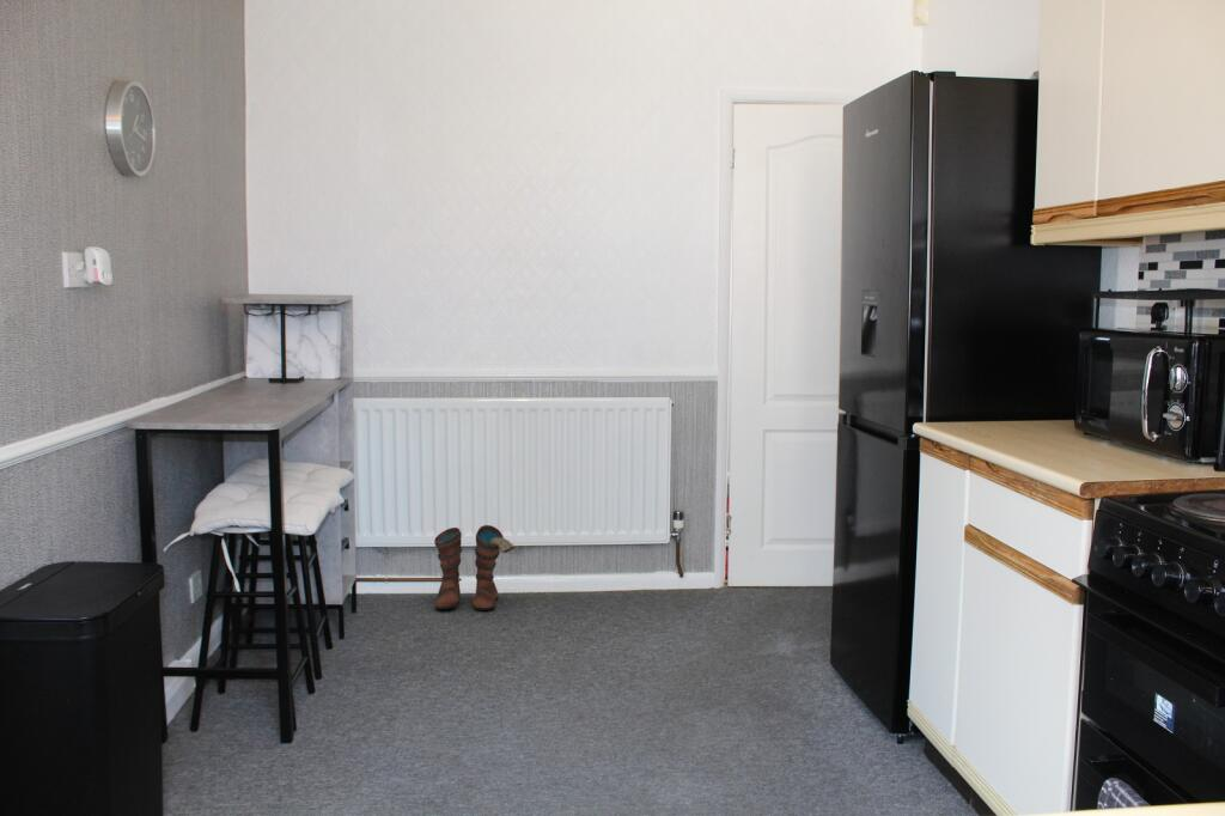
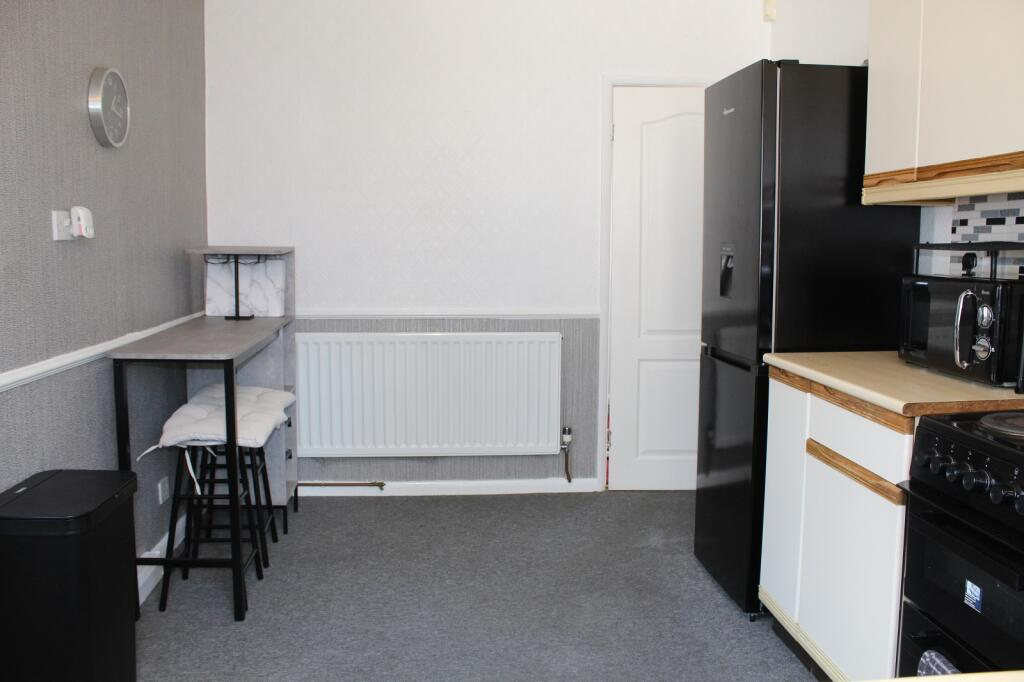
- boots [433,524,517,611]
